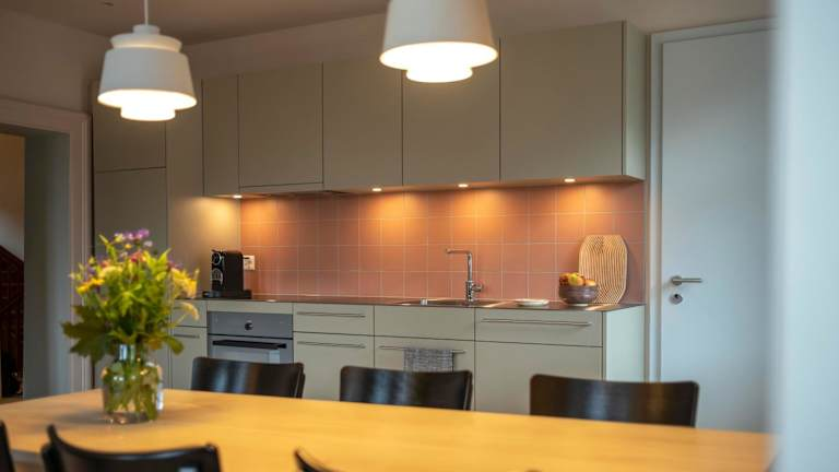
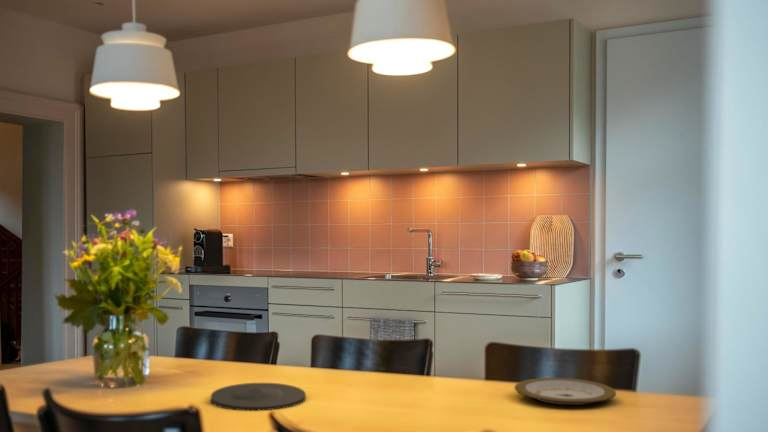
+ plate [514,377,617,406]
+ plate [210,382,307,412]
